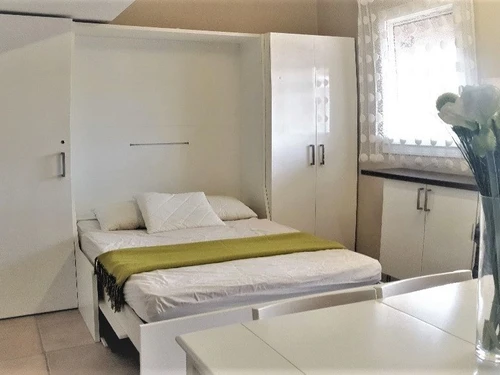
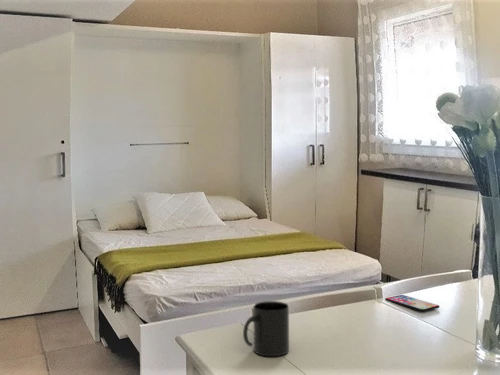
+ mug [242,300,290,357]
+ smartphone [384,294,440,312]
